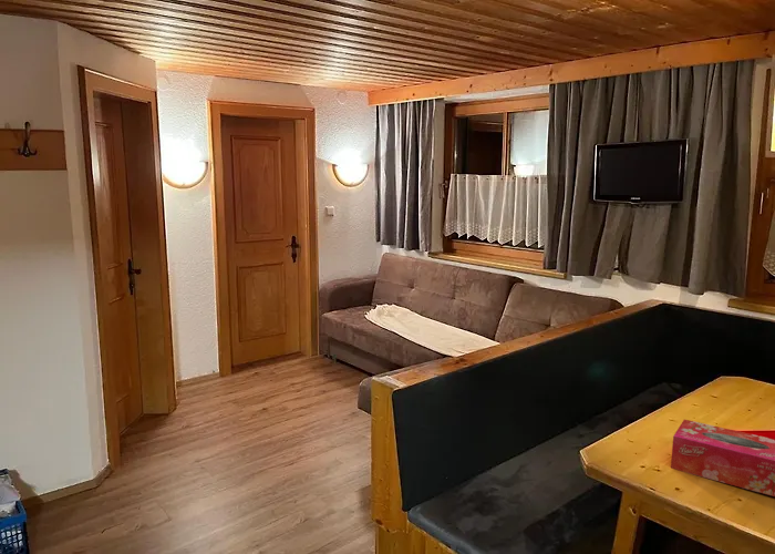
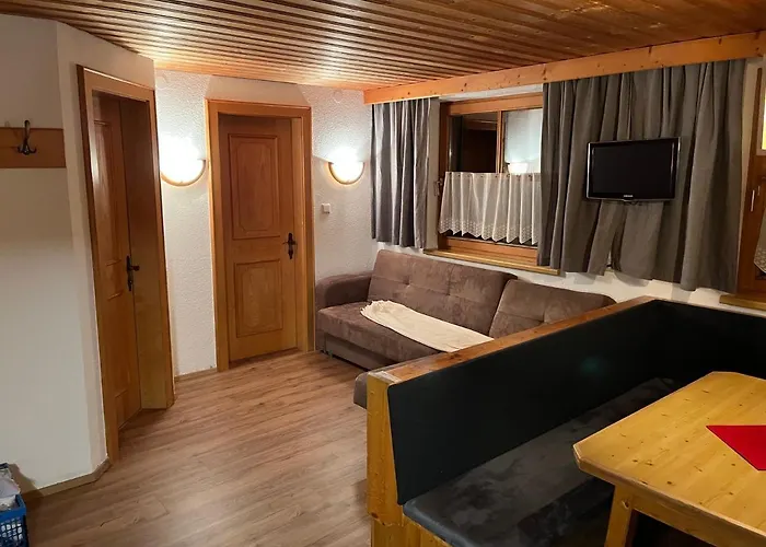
- tissue box [670,419,775,497]
